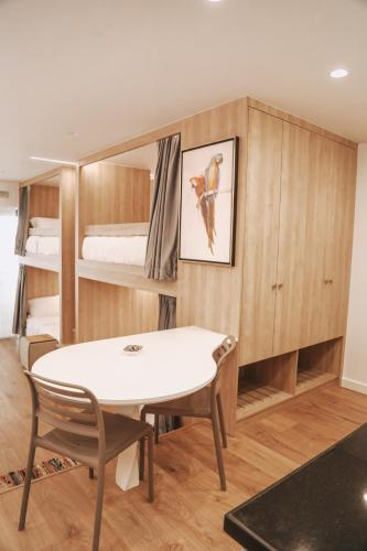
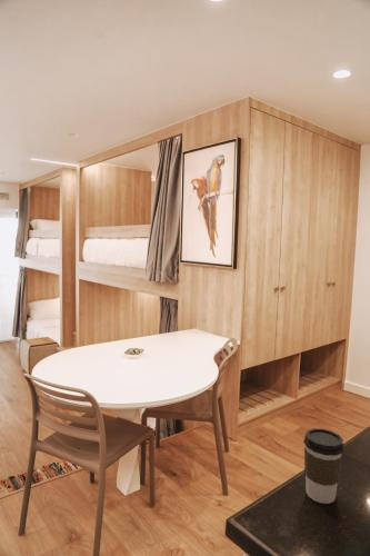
+ coffee cup [302,427,346,505]
